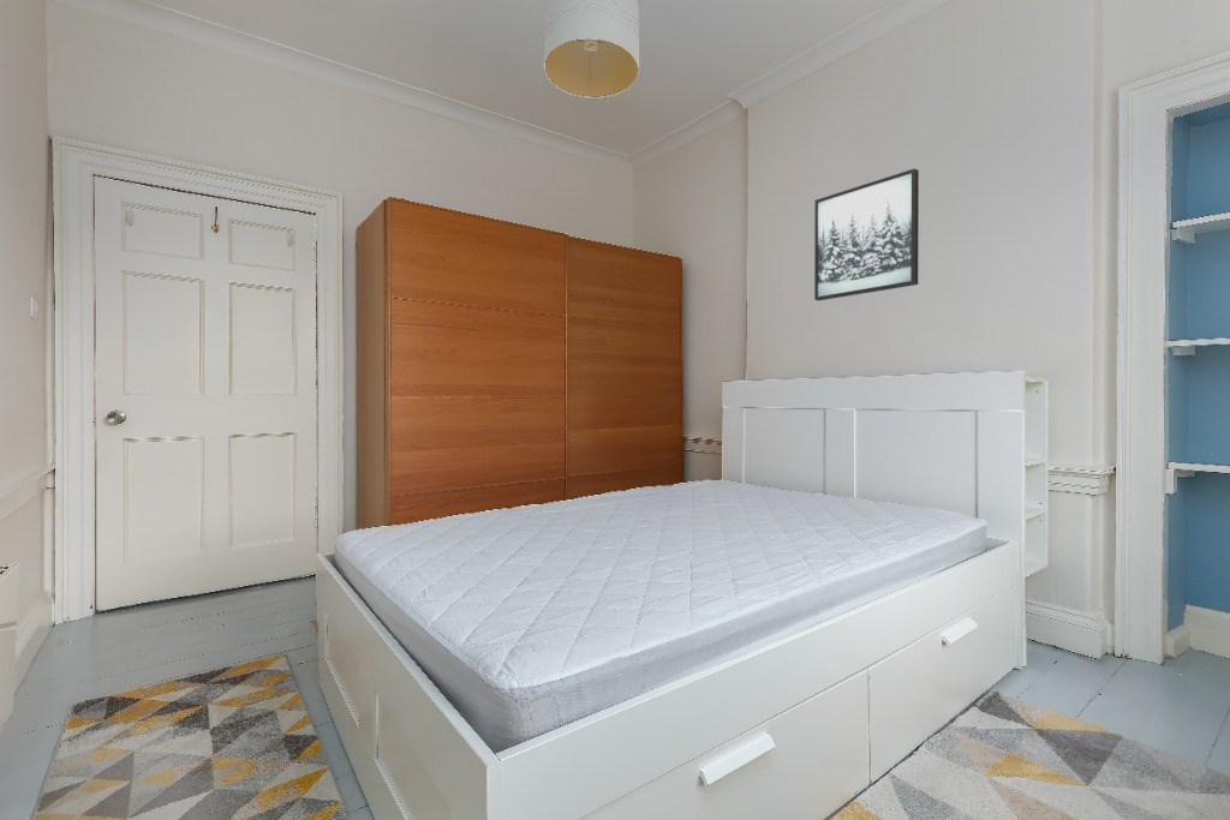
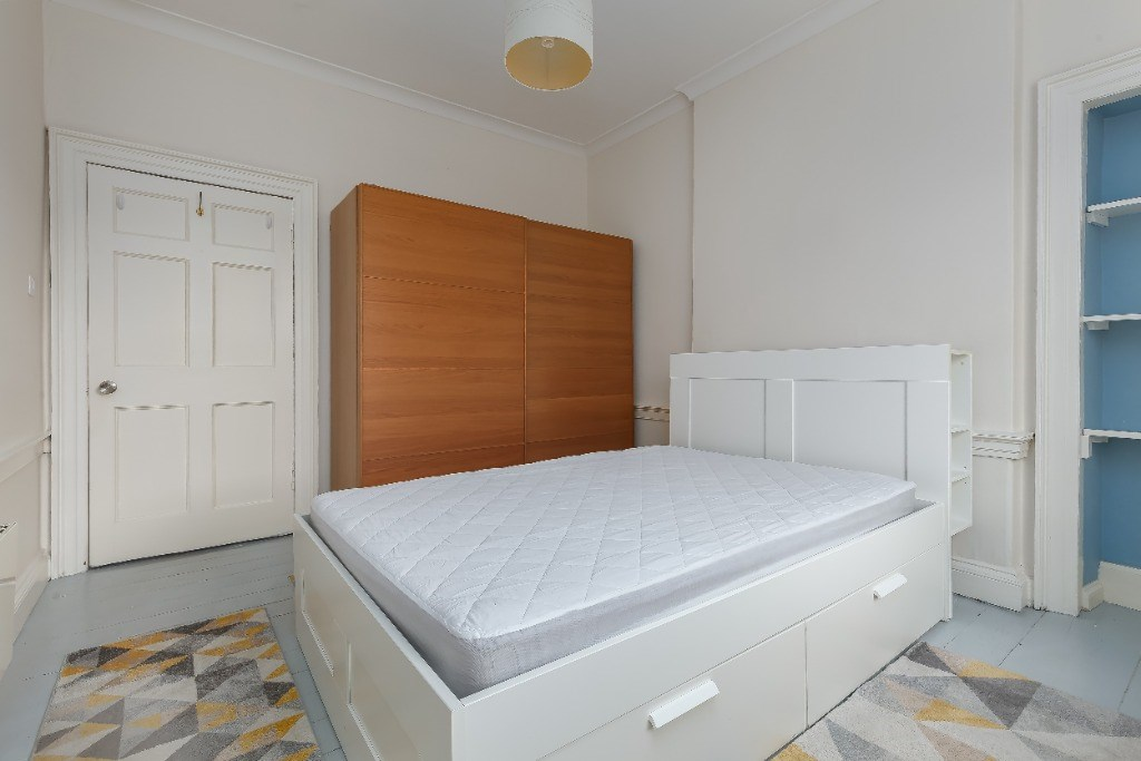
- wall art [813,167,920,301]
